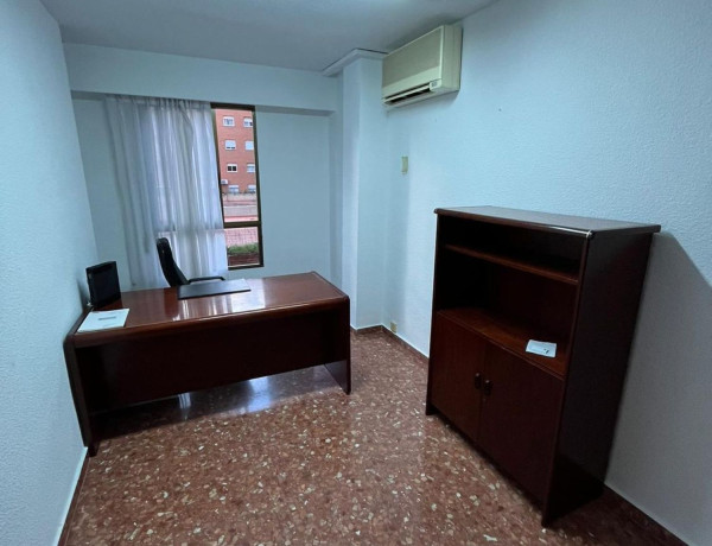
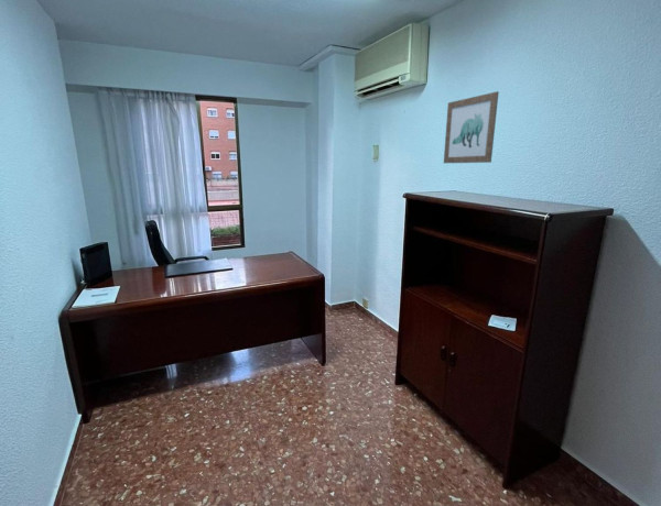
+ wall art [443,90,500,164]
